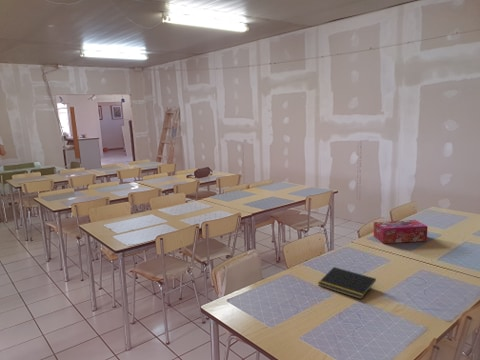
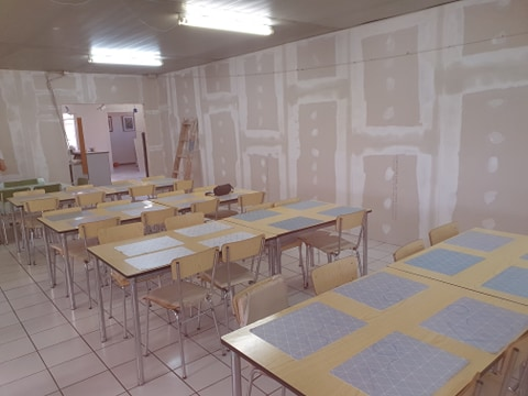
- notepad [317,266,377,300]
- tissue box [373,219,428,244]
